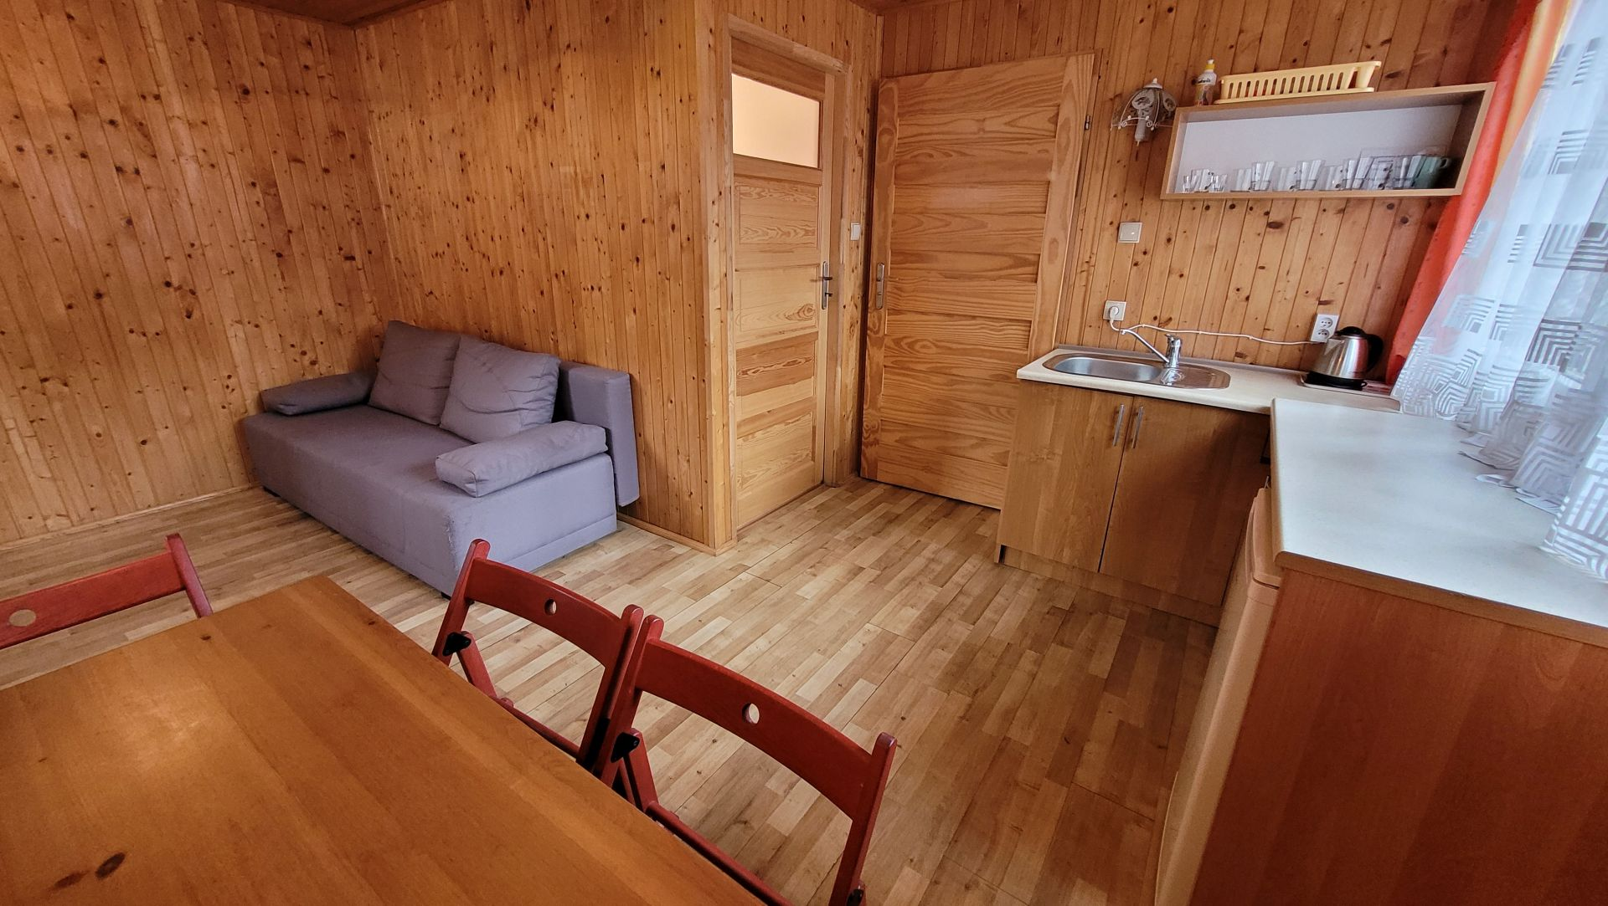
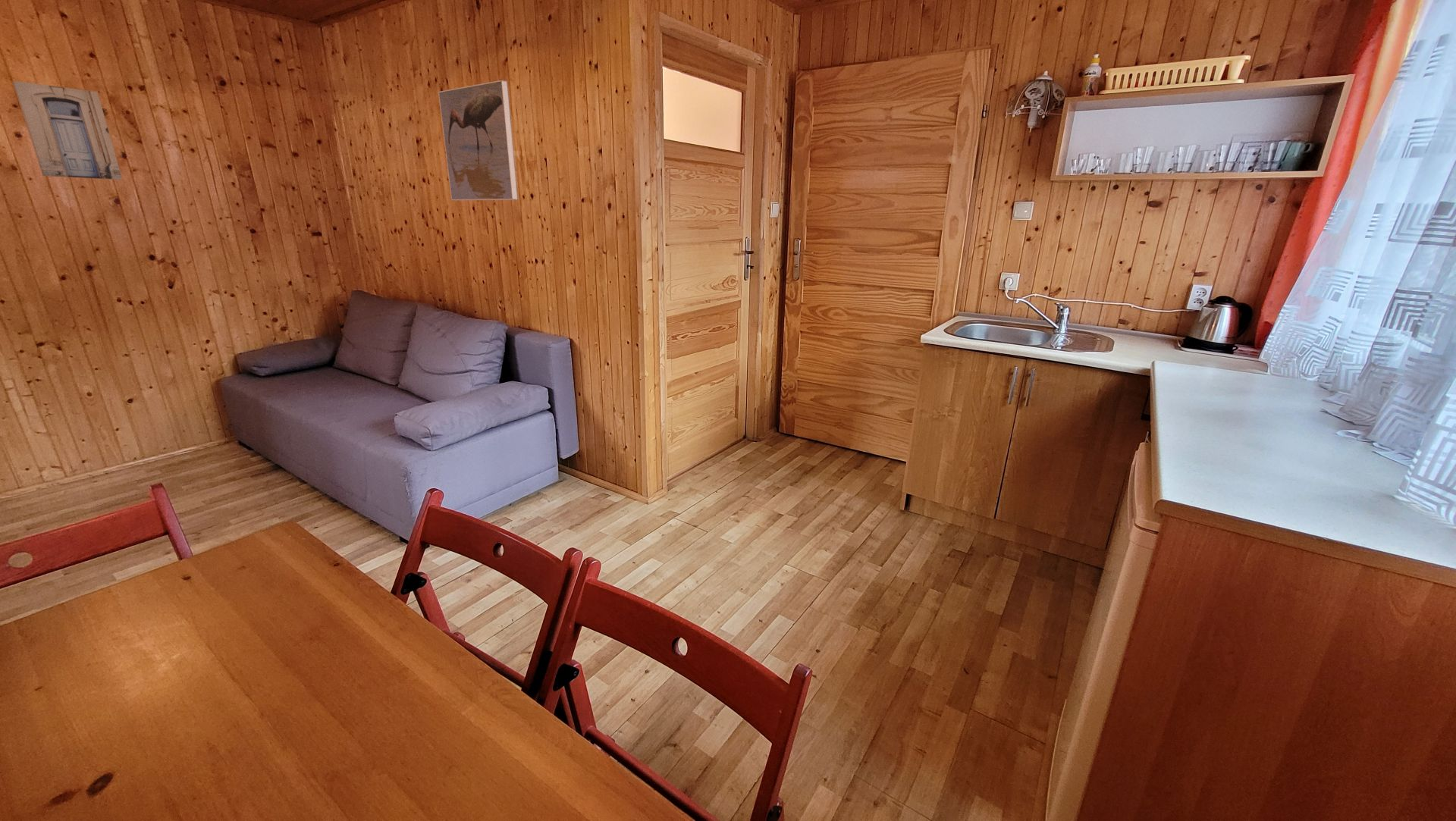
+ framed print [438,80,519,201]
+ wall art [12,80,123,180]
